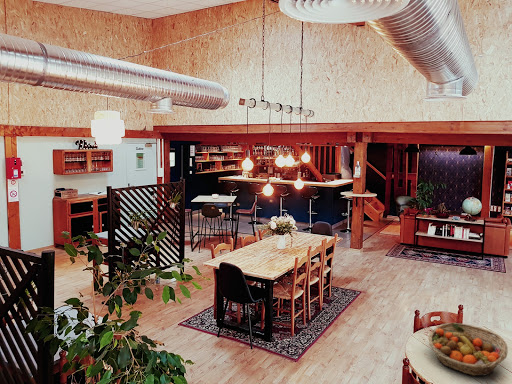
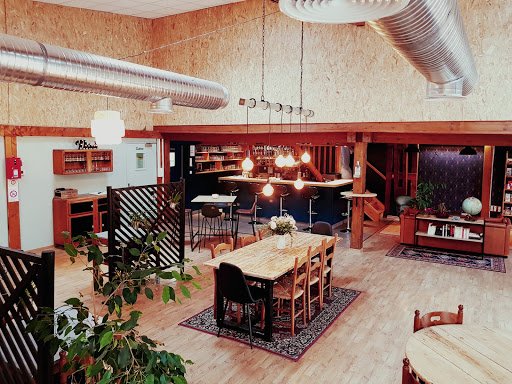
- fruit basket [427,322,509,377]
